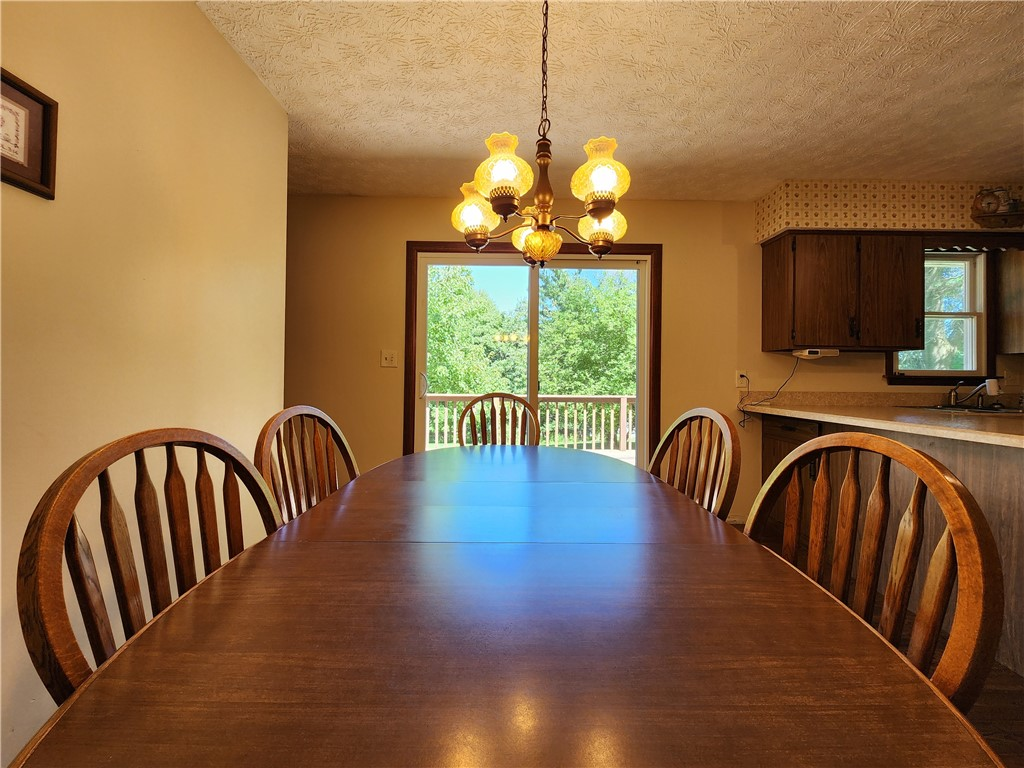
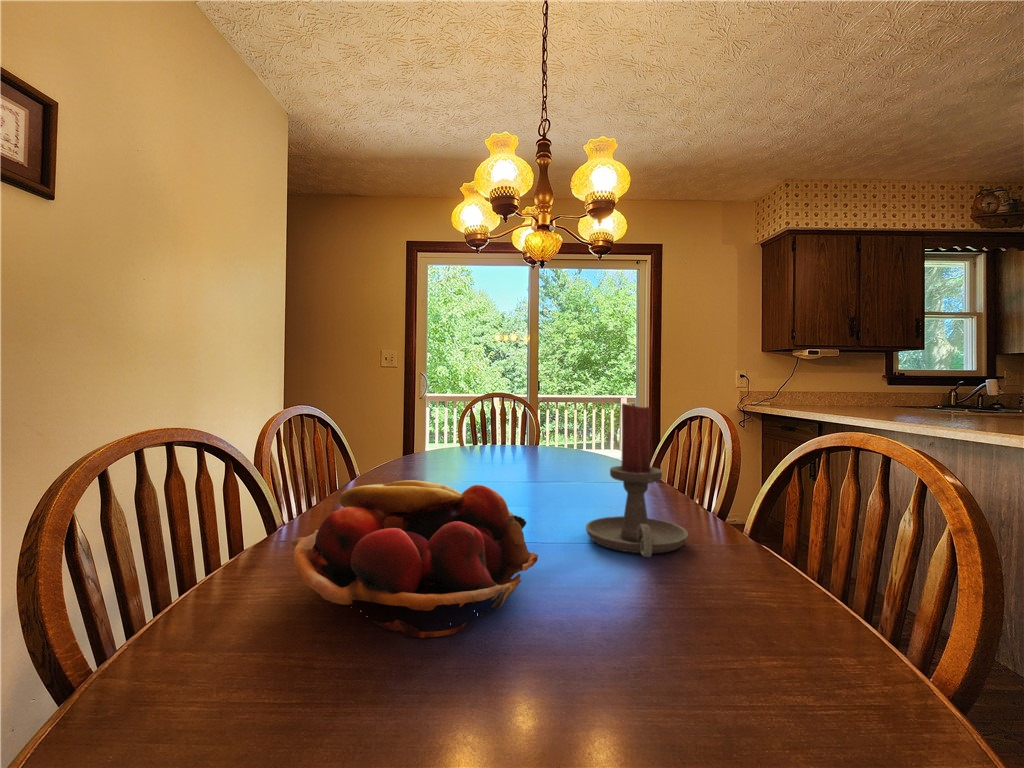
+ fruit basket [291,479,539,639]
+ candle holder [585,402,689,558]
